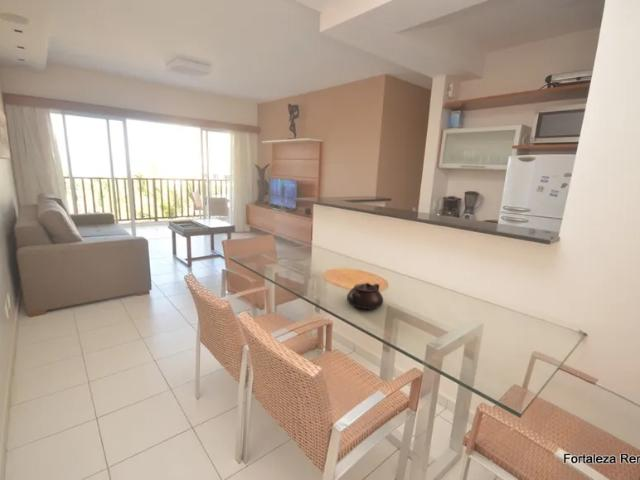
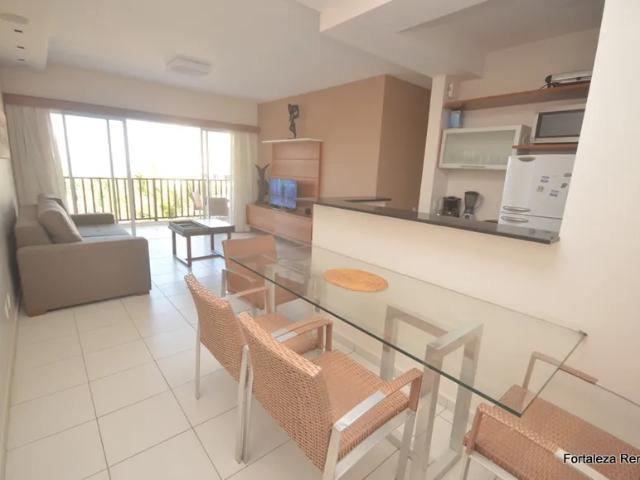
- teapot [346,282,384,311]
